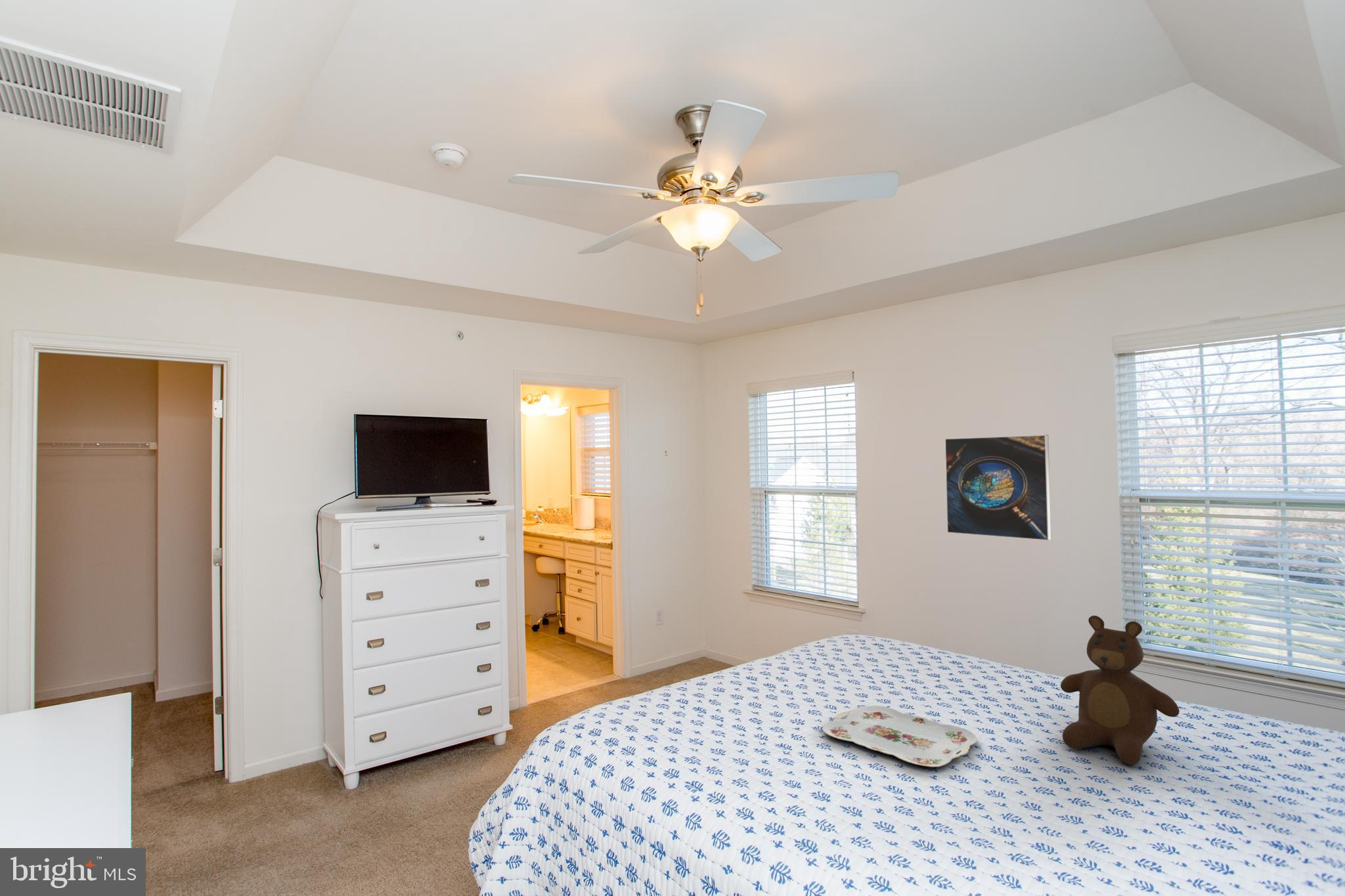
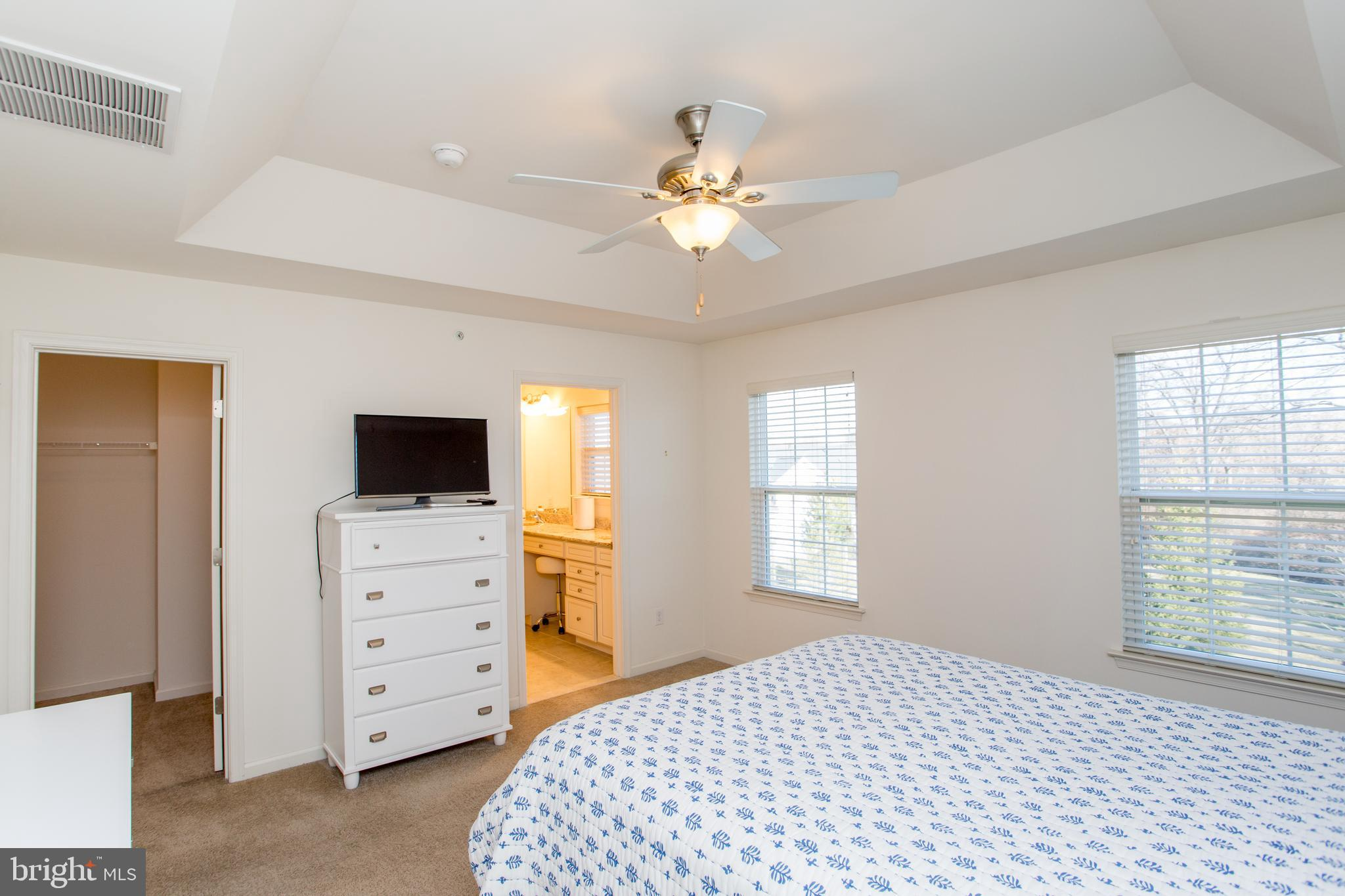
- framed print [944,434,1052,542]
- serving tray [822,705,978,767]
- teddy bear [1060,615,1180,765]
